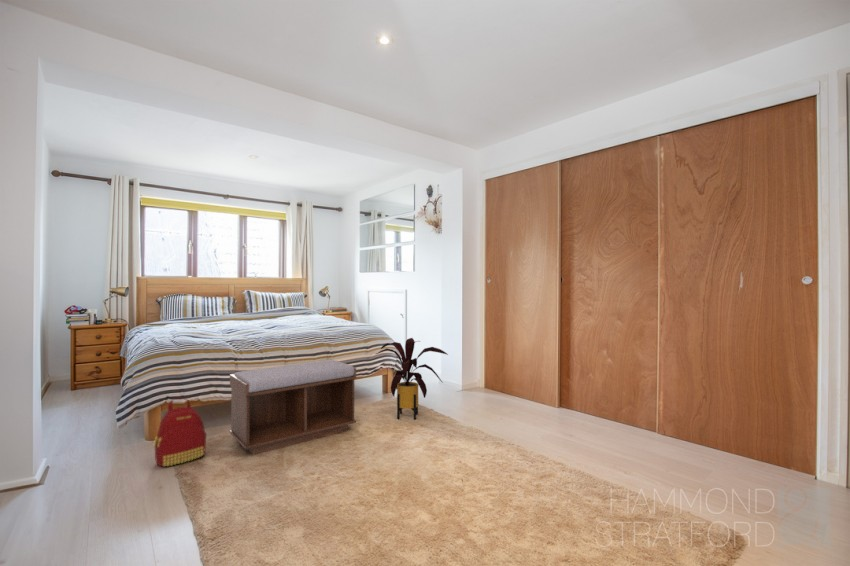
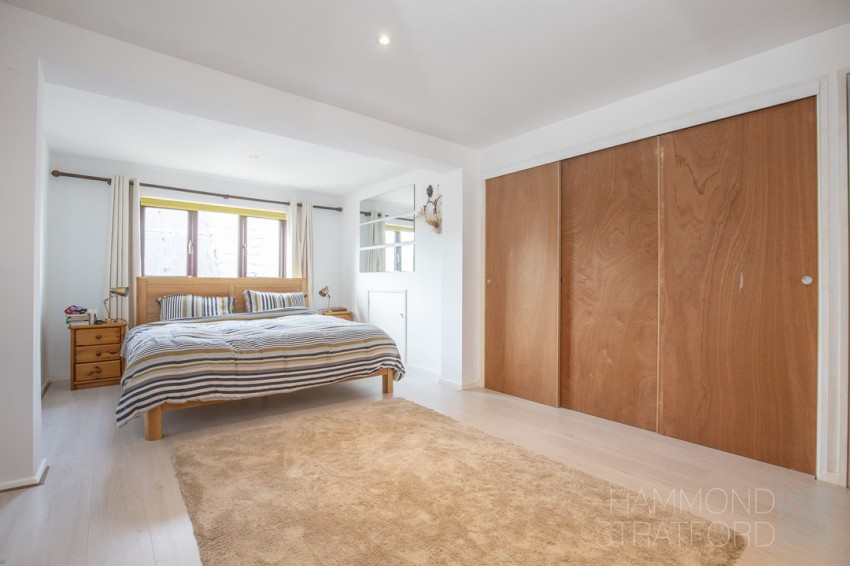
- bench [229,359,357,456]
- backpack [152,396,207,468]
- house plant [375,337,449,421]
